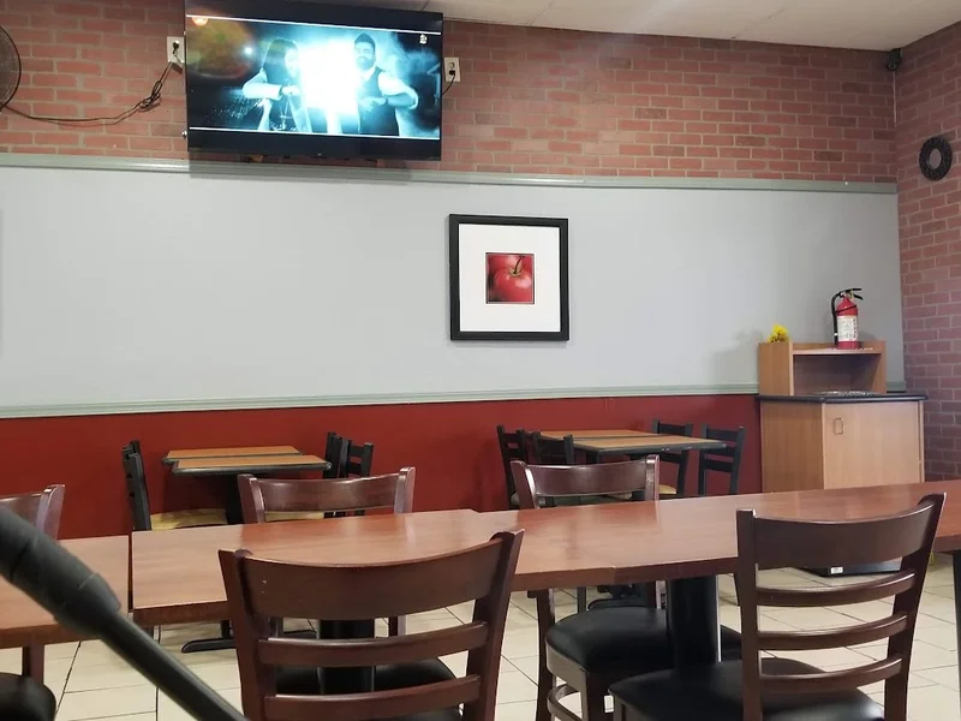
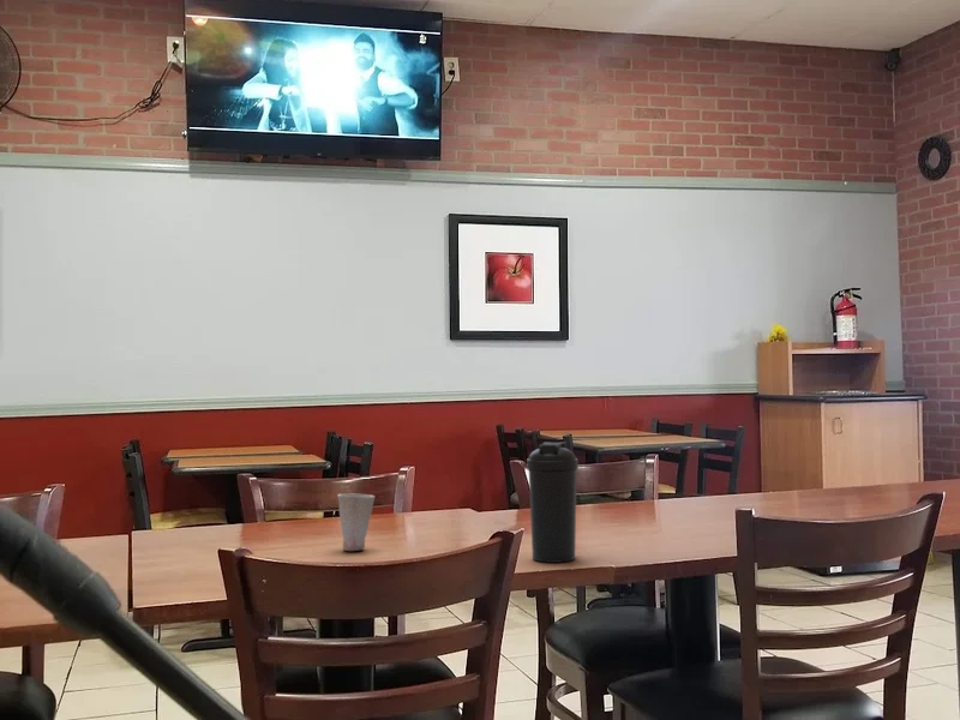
+ cup [336,493,376,552]
+ water bottle [526,442,580,564]
